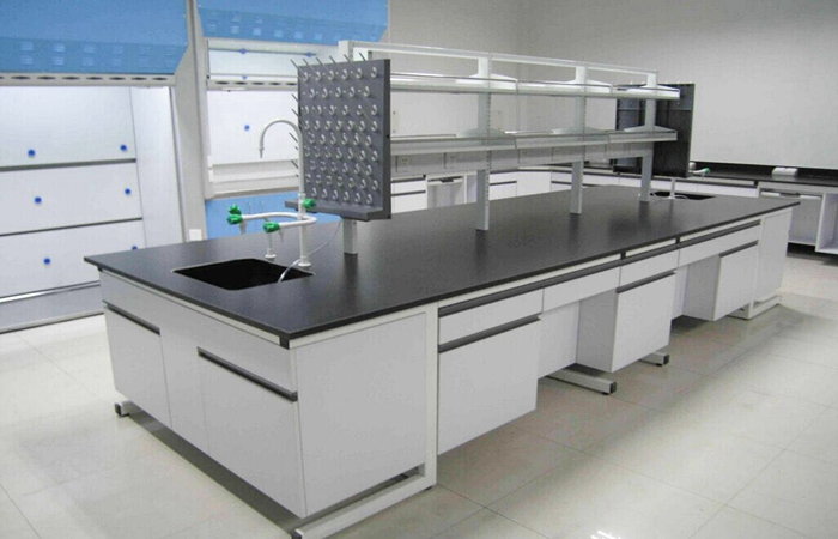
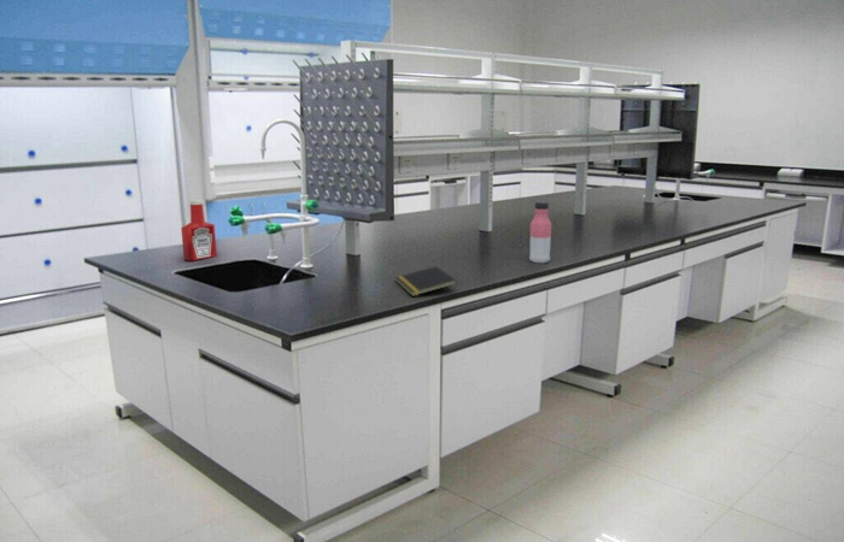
+ soap bottle [180,199,218,263]
+ notepad [394,265,458,297]
+ water bottle [528,201,553,264]
